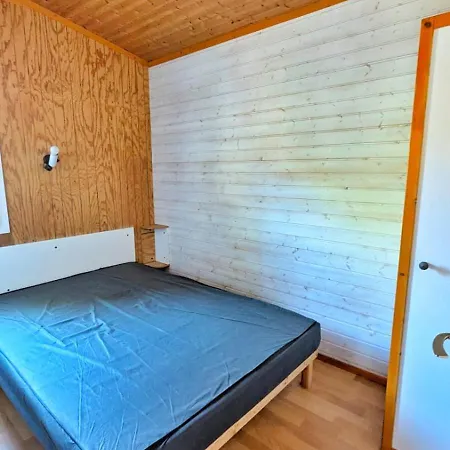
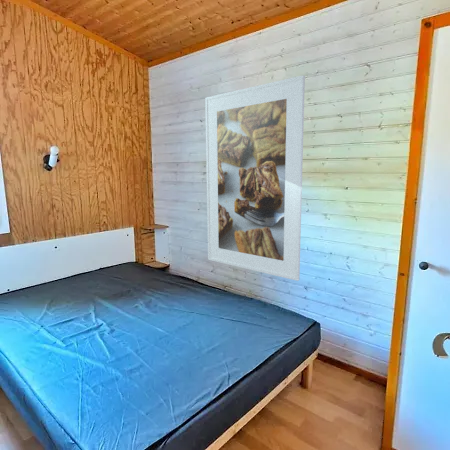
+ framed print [204,74,306,282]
